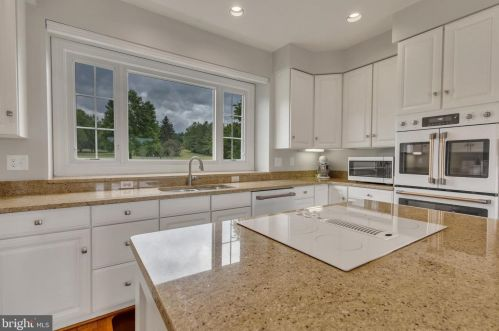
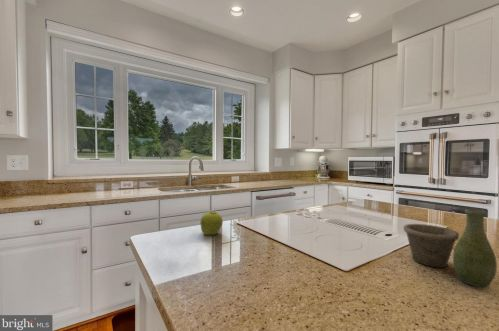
+ vase [403,208,498,288]
+ fruit [199,210,224,236]
